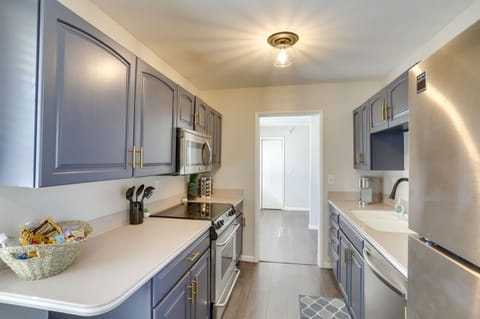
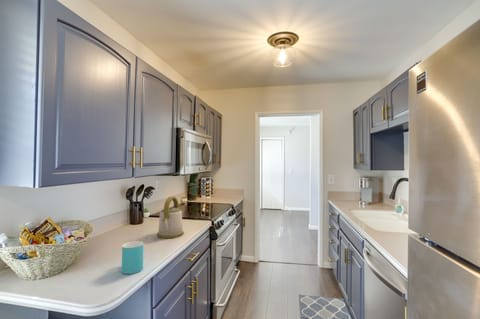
+ kettle [156,196,185,239]
+ cup [121,240,144,275]
